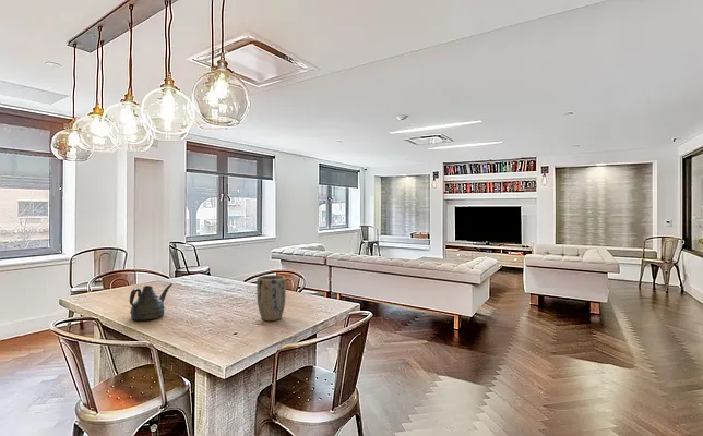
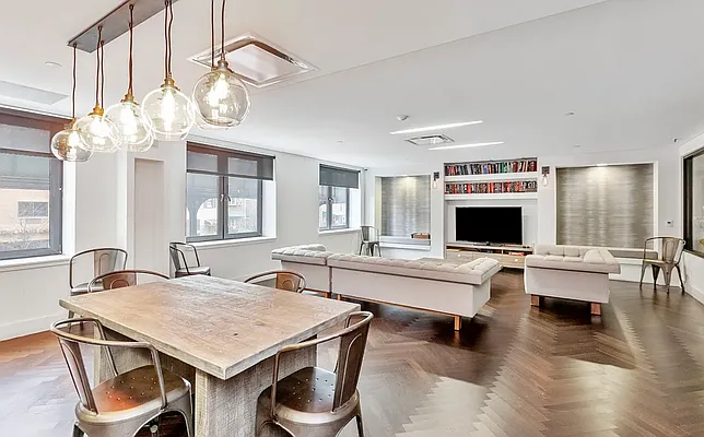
- teapot [129,282,174,322]
- plant pot [255,275,287,322]
